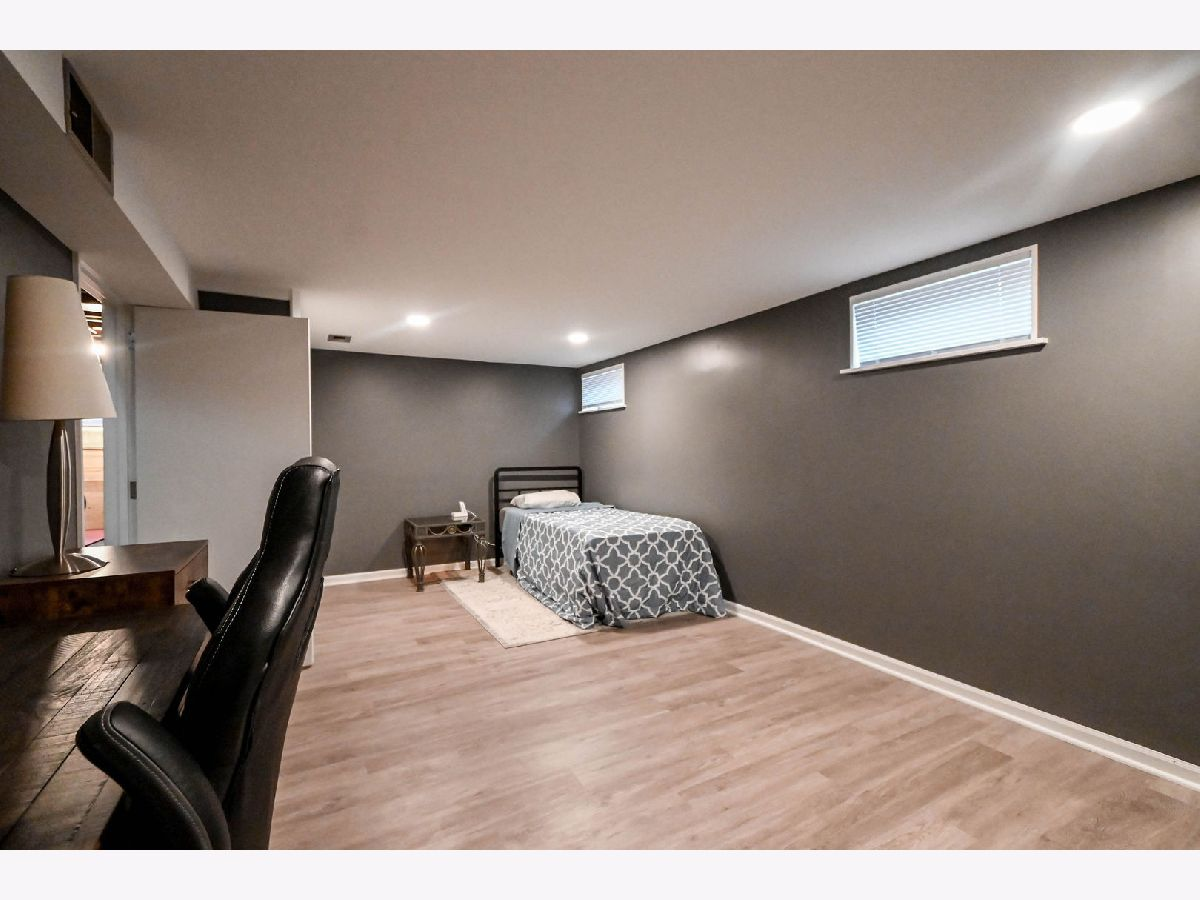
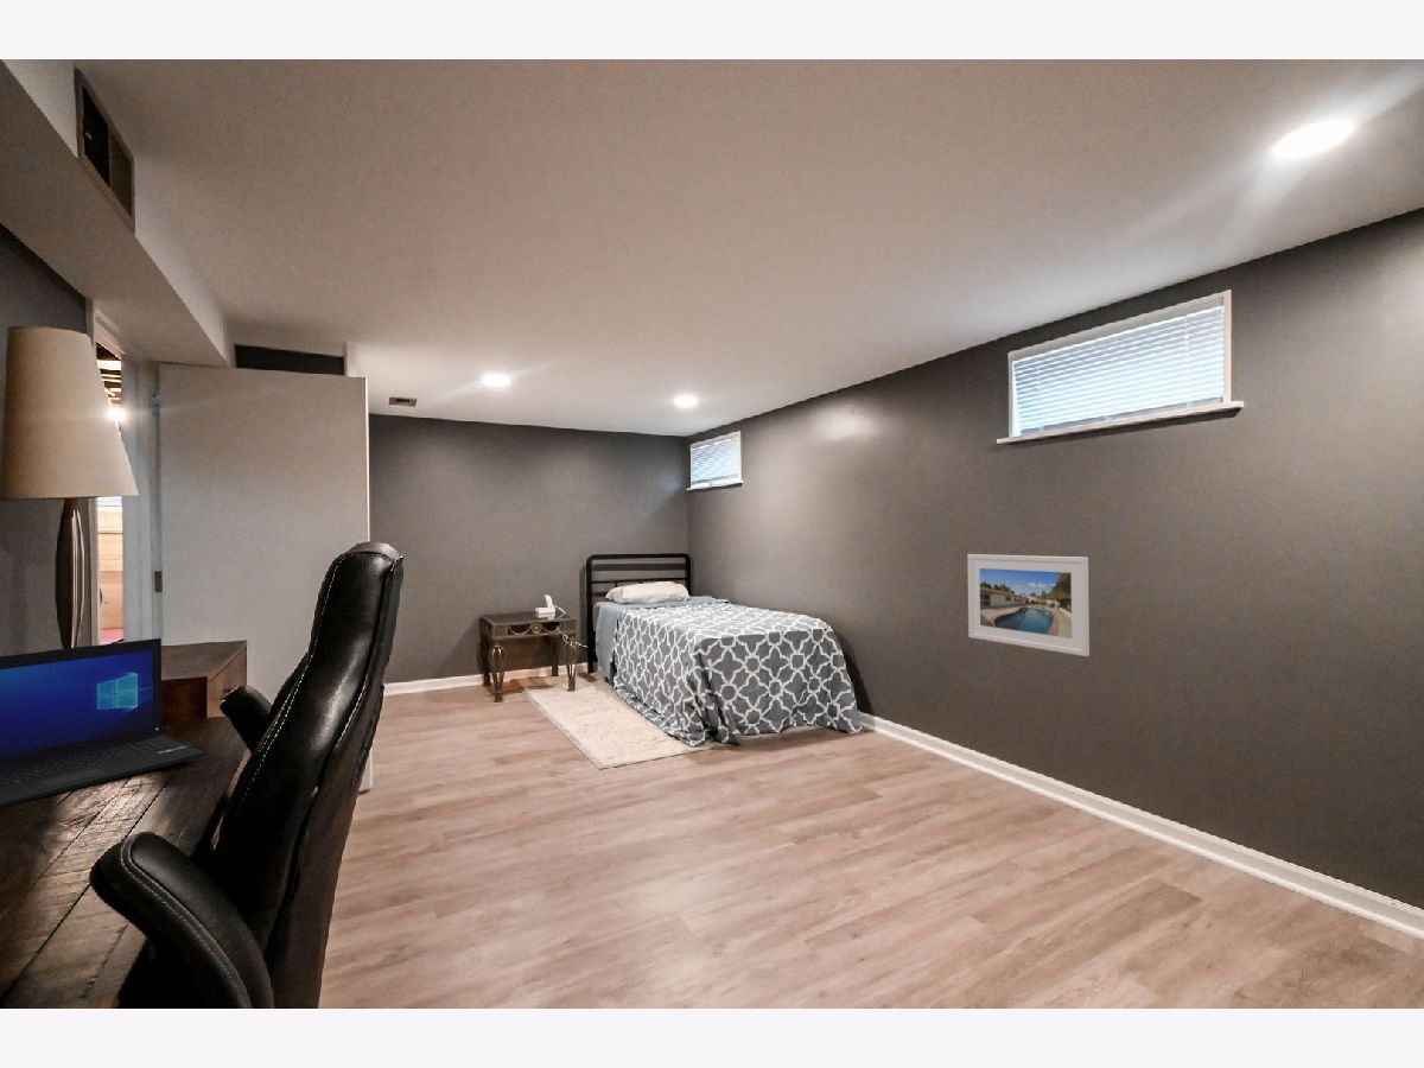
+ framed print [967,553,1091,657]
+ laptop [0,637,208,808]
